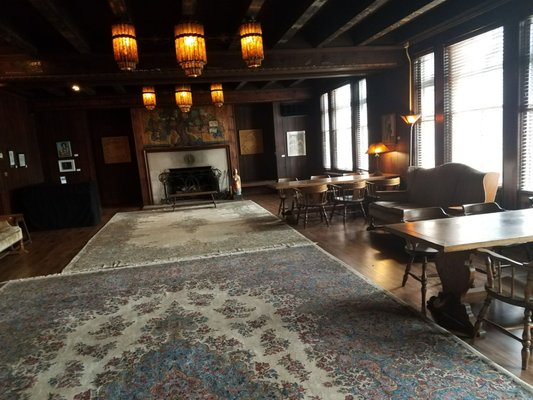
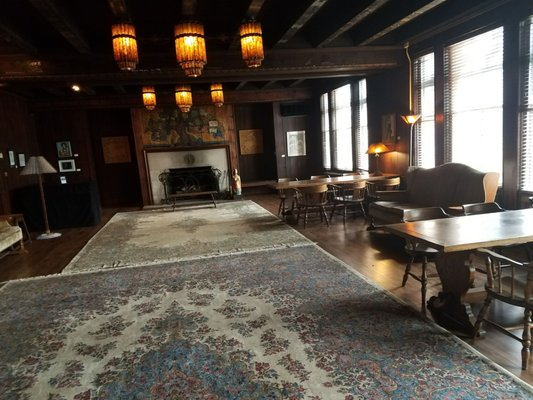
+ floor lamp [19,156,62,240]
